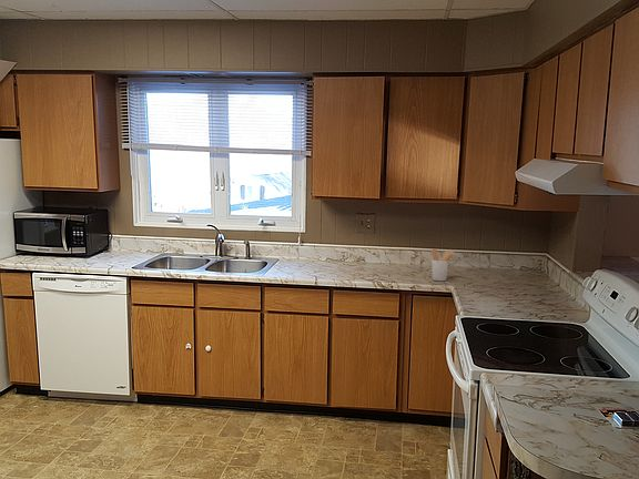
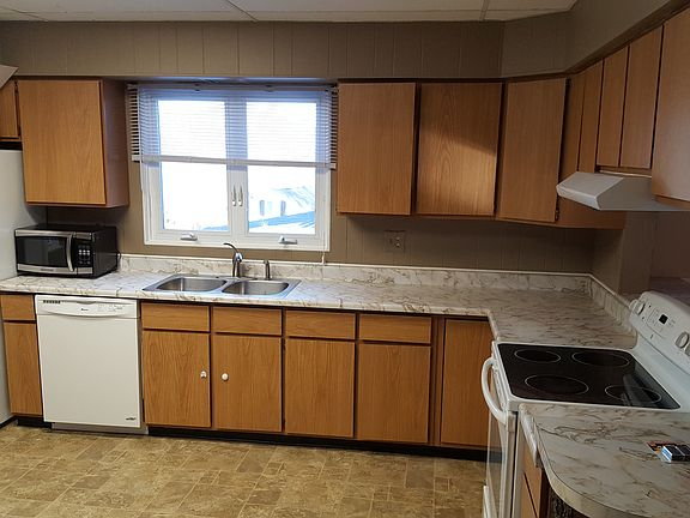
- utensil holder [430,247,455,282]
